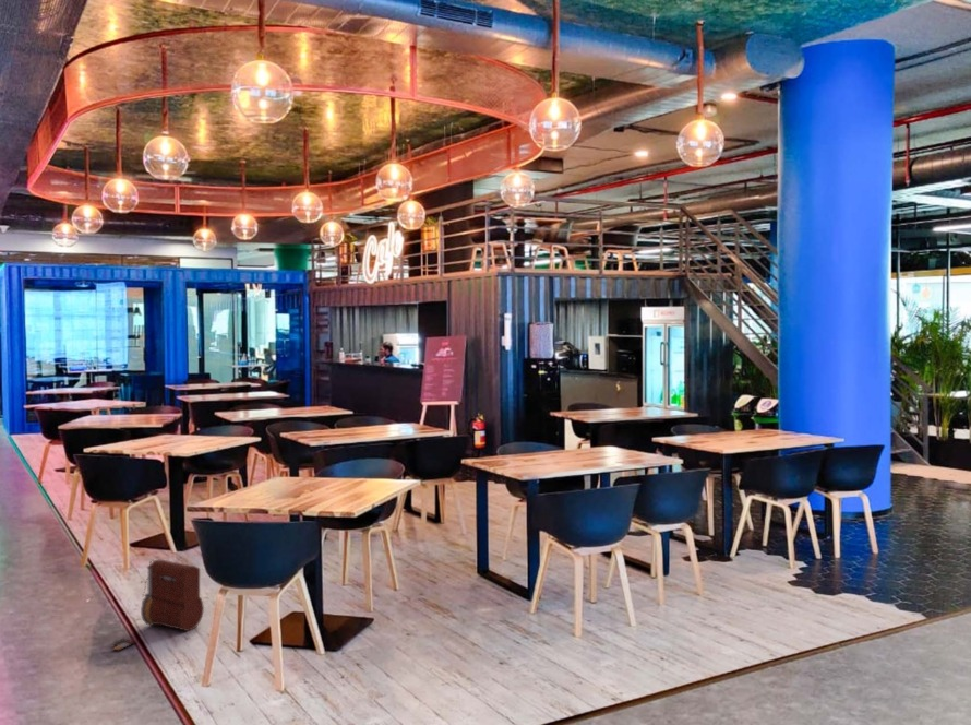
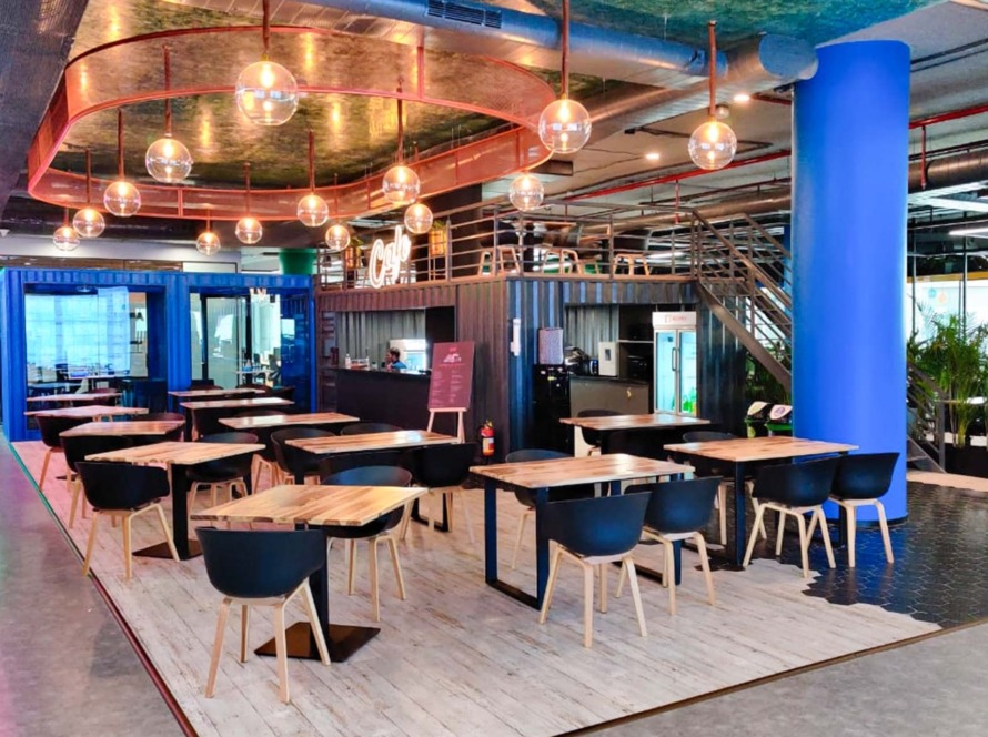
- backpack [110,558,205,651]
